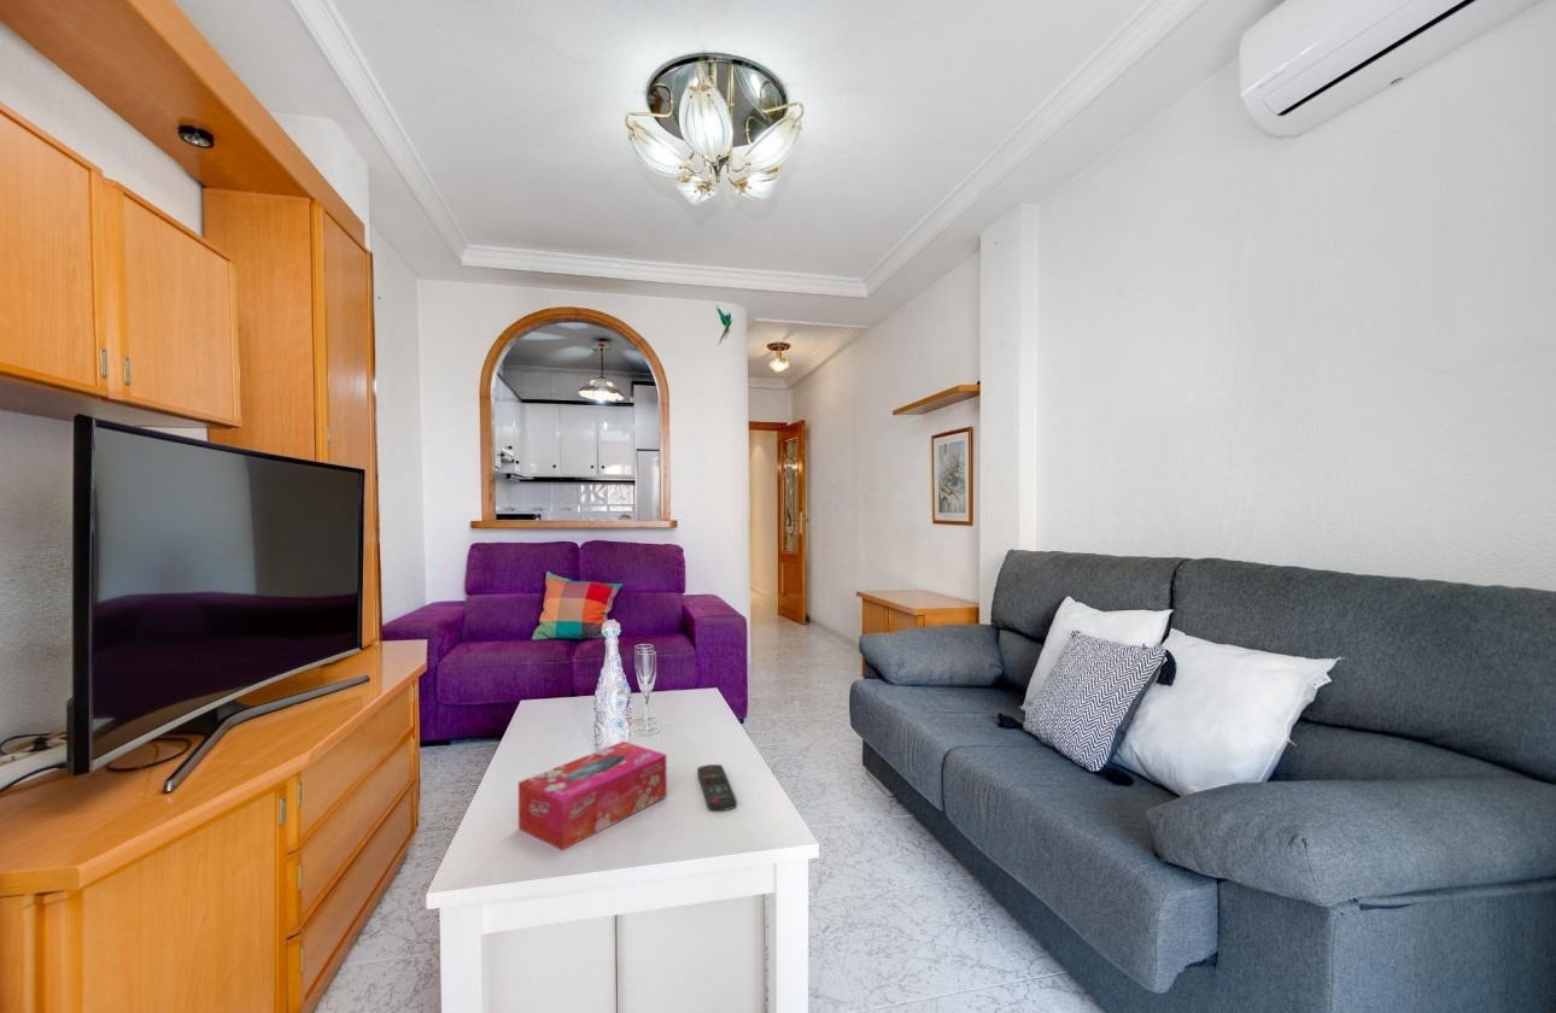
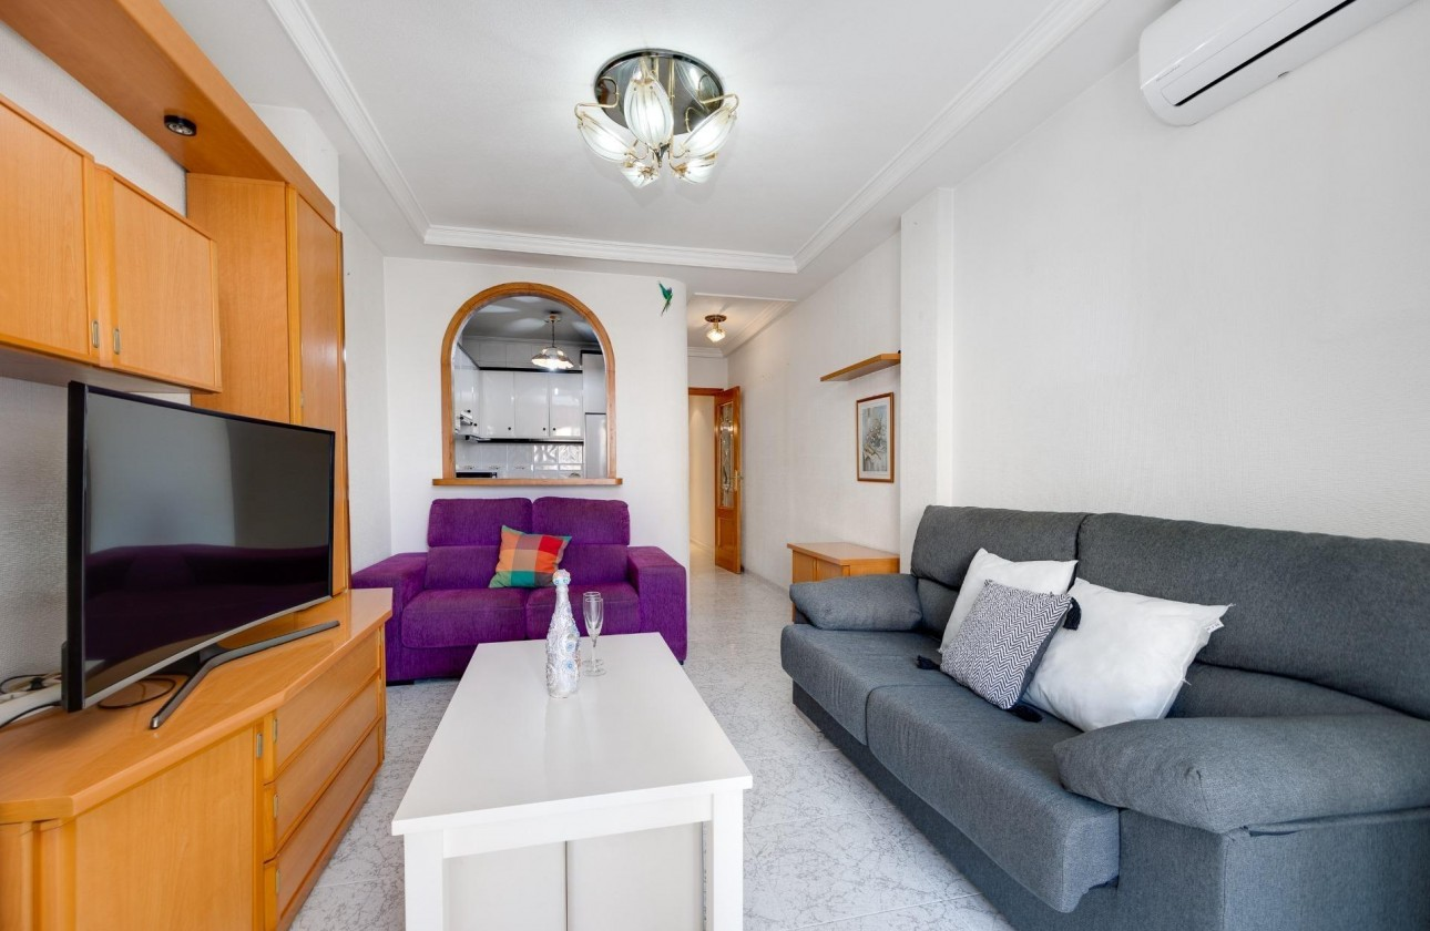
- remote control [696,763,738,812]
- tissue box [517,740,668,851]
